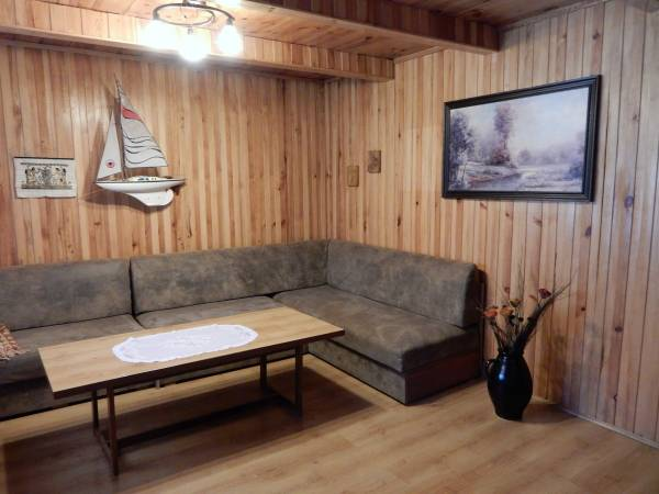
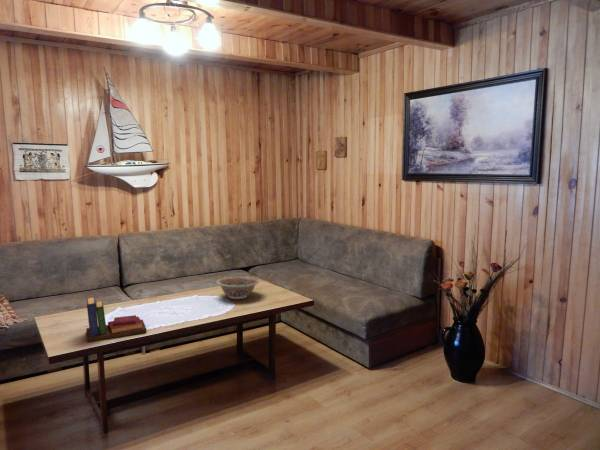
+ book [85,295,147,343]
+ decorative bowl [215,275,260,300]
